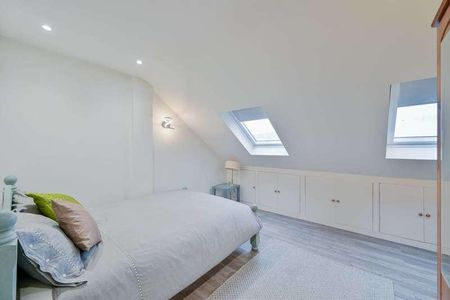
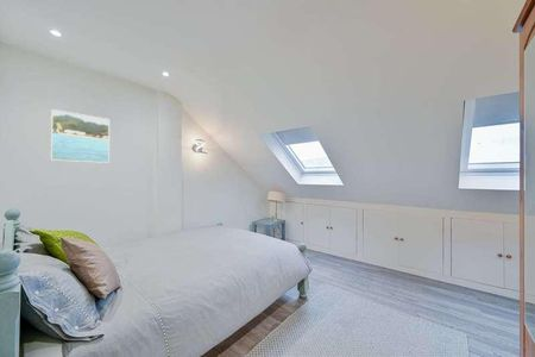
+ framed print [50,108,111,164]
